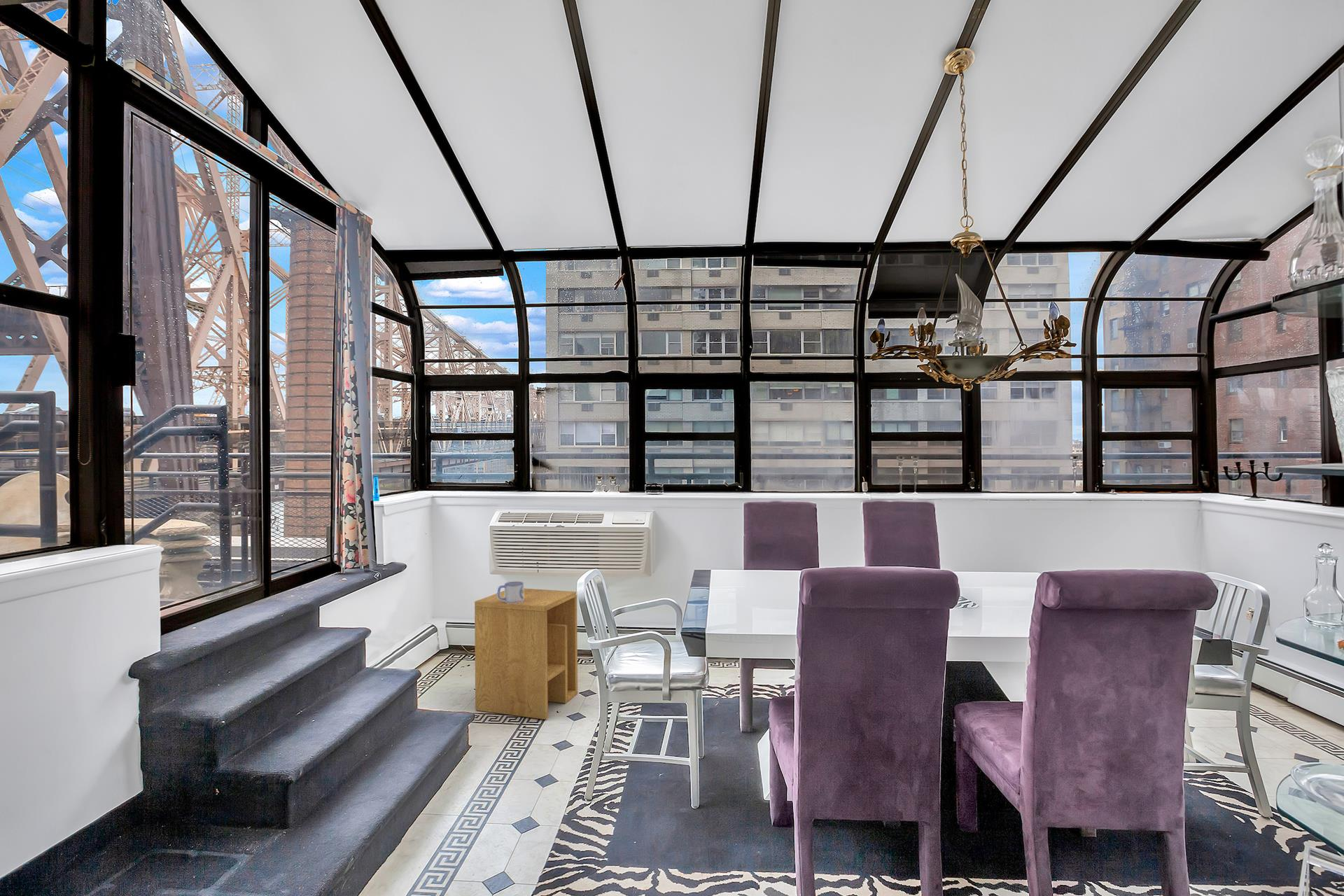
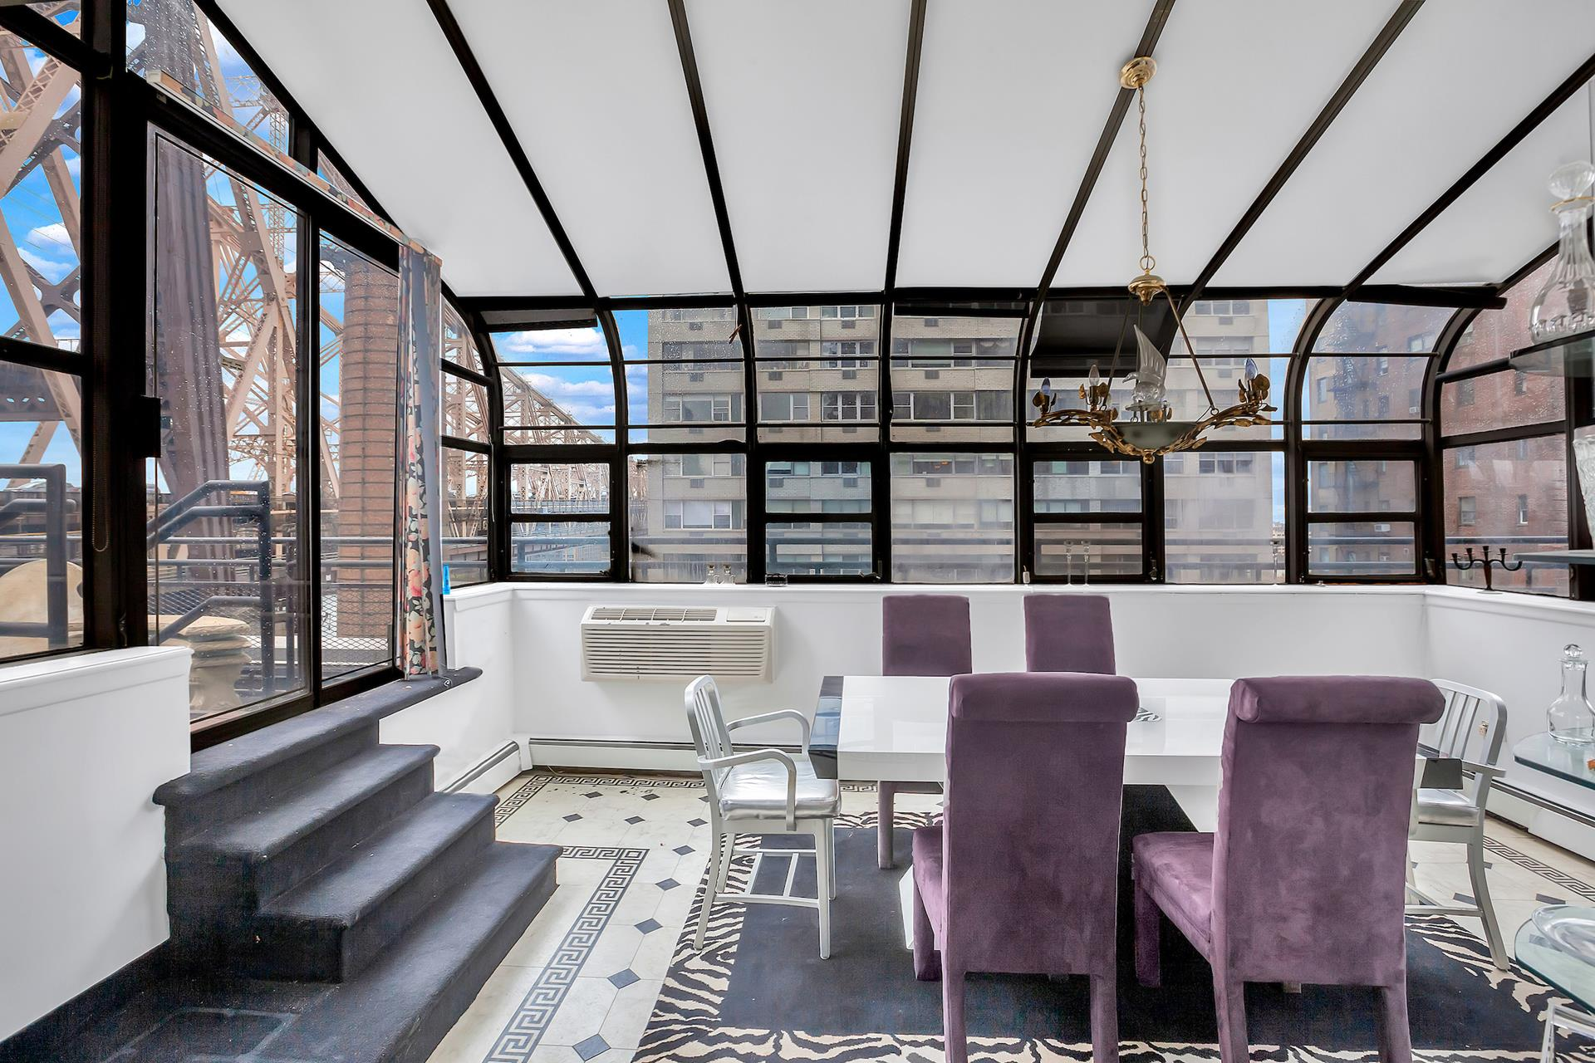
- mug [497,581,524,603]
- side table [474,588,578,720]
